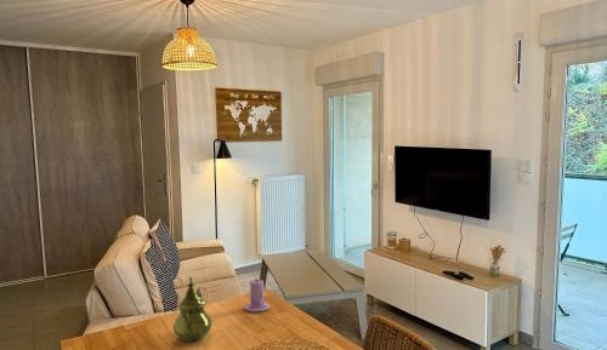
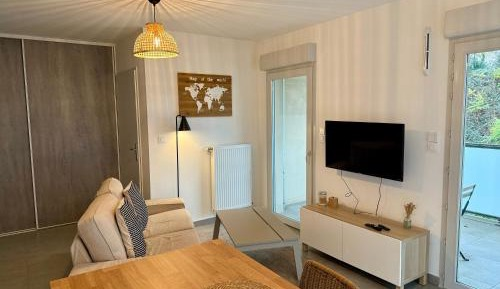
- candle [243,277,271,314]
- teapot [172,276,214,343]
